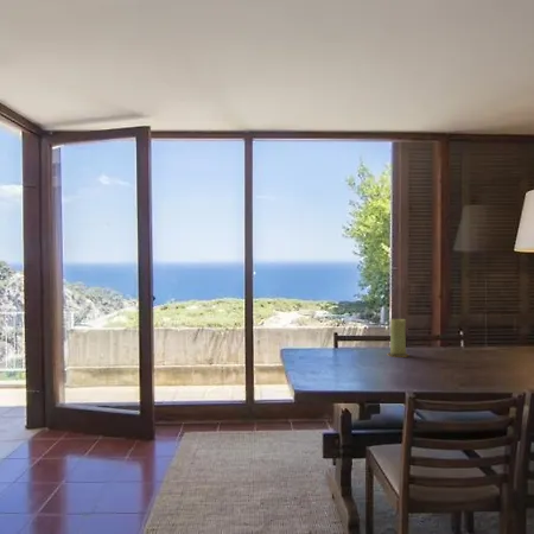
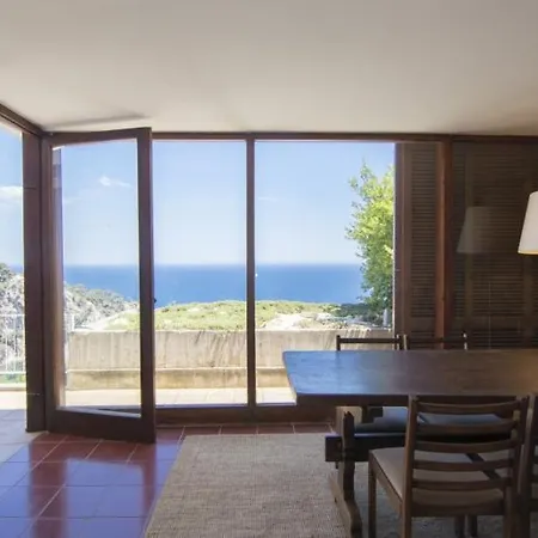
- candle [387,318,409,358]
